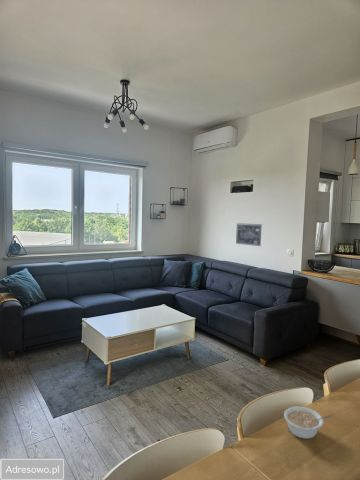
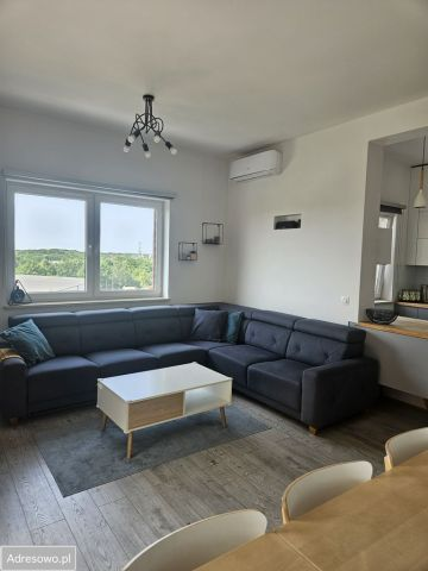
- legume [283,406,332,440]
- wall art [235,222,263,247]
